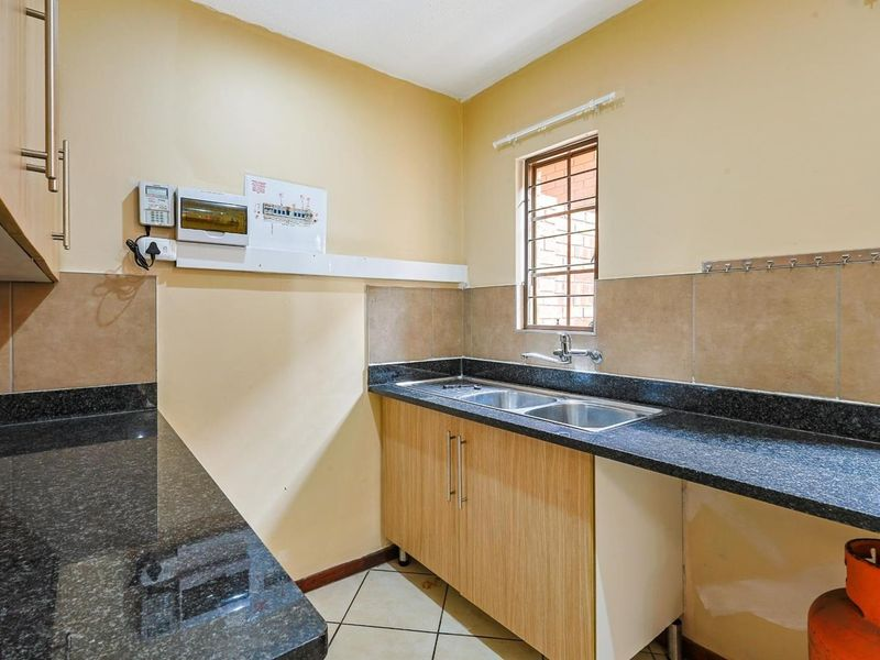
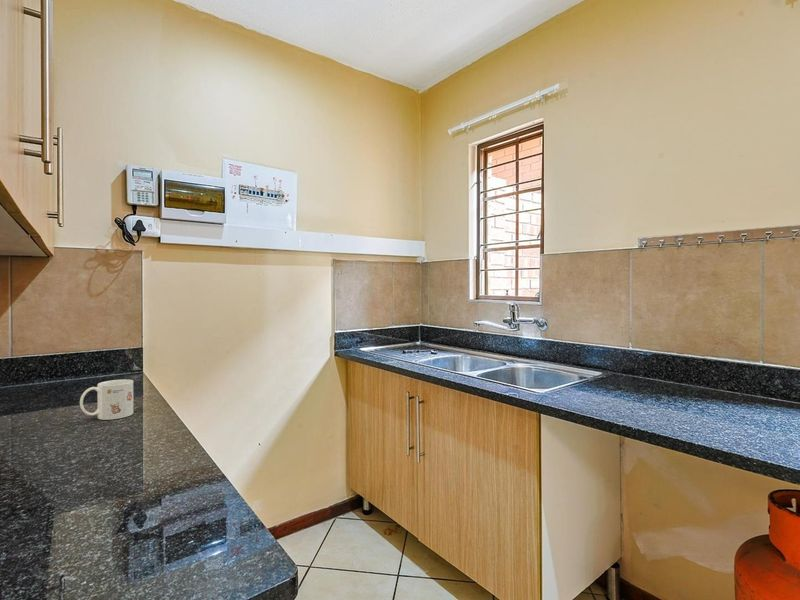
+ mug [79,379,134,421]
